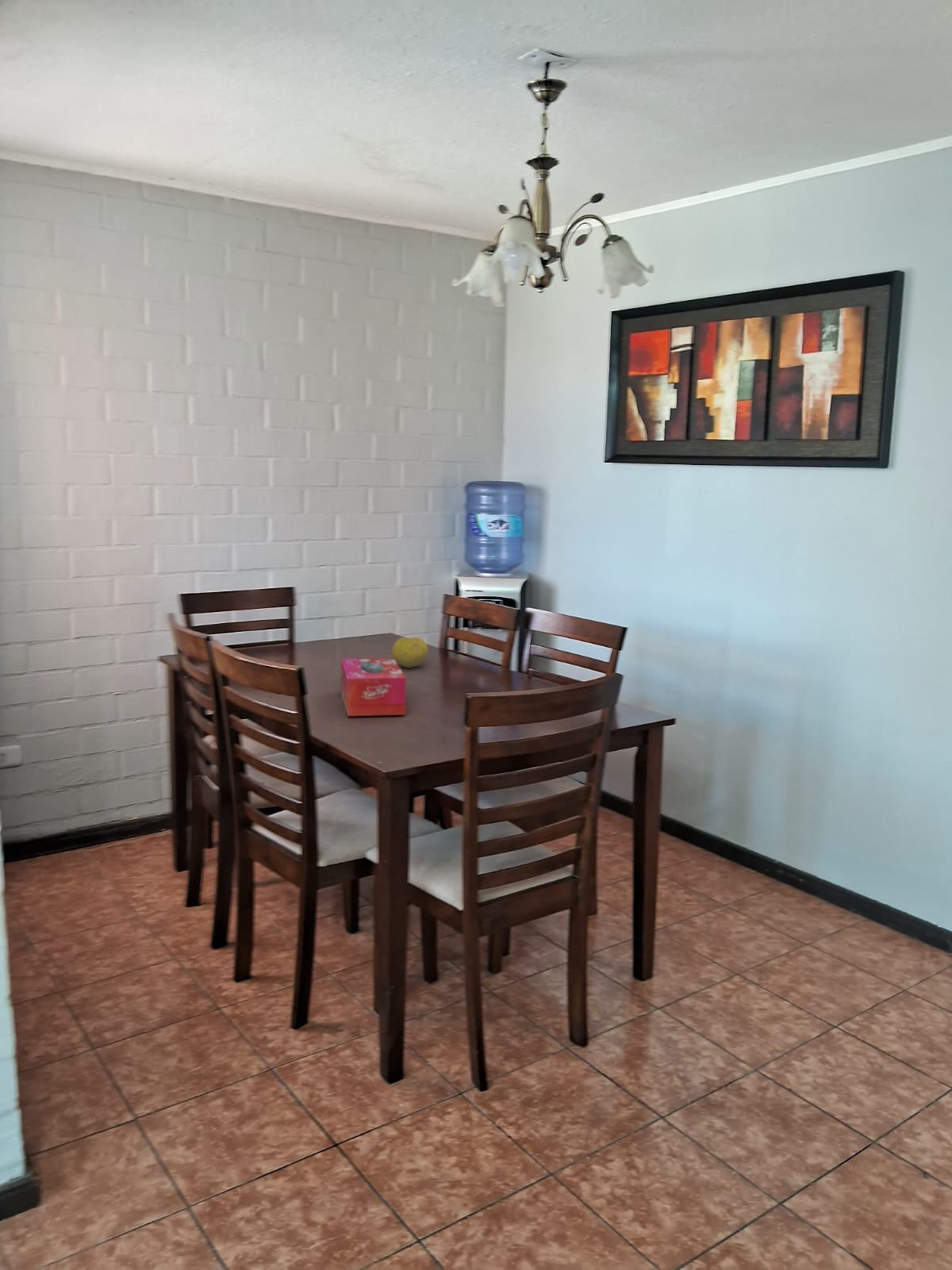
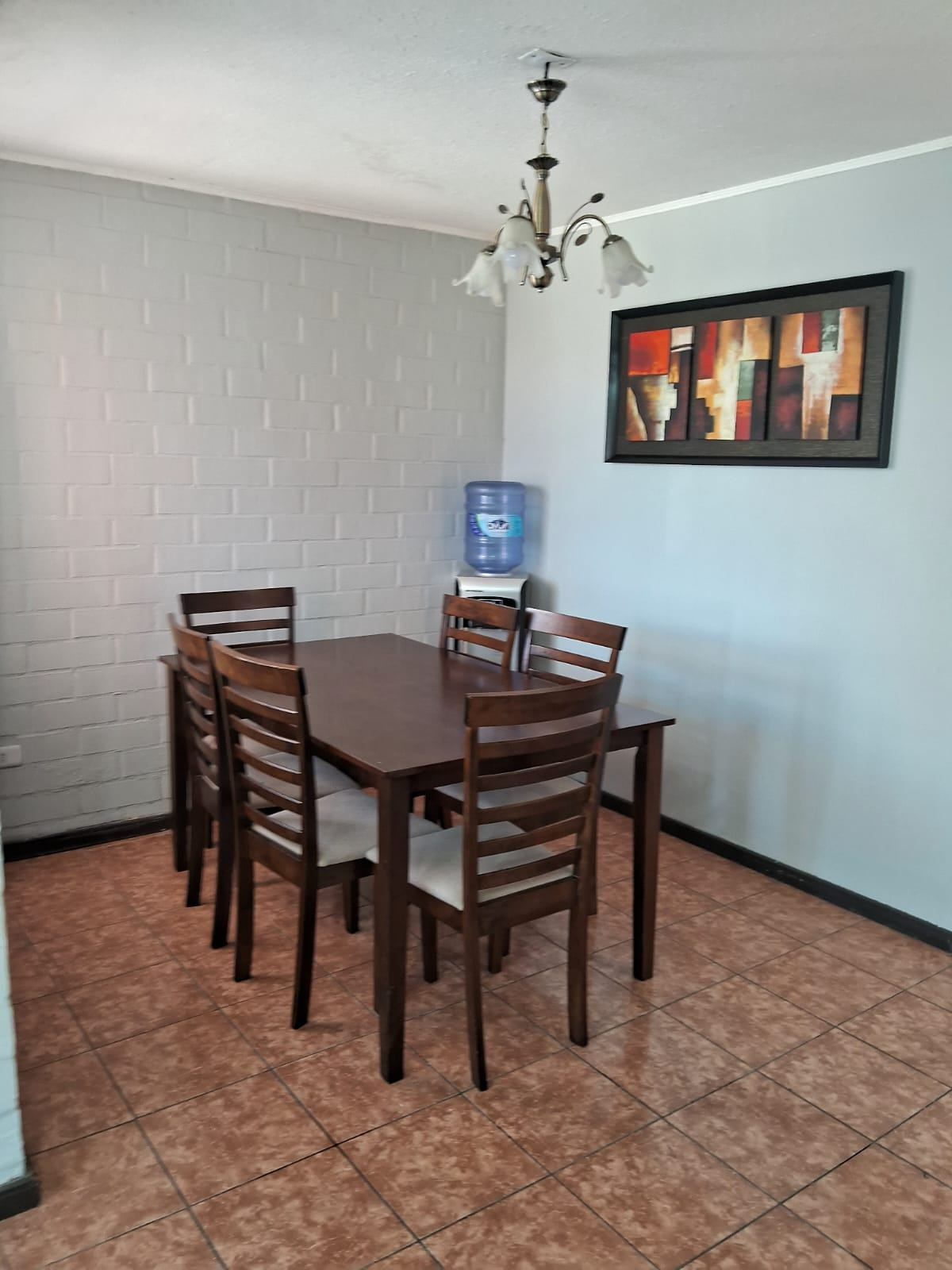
- tissue box [340,657,407,717]
- fruit [391,637,429,668]
